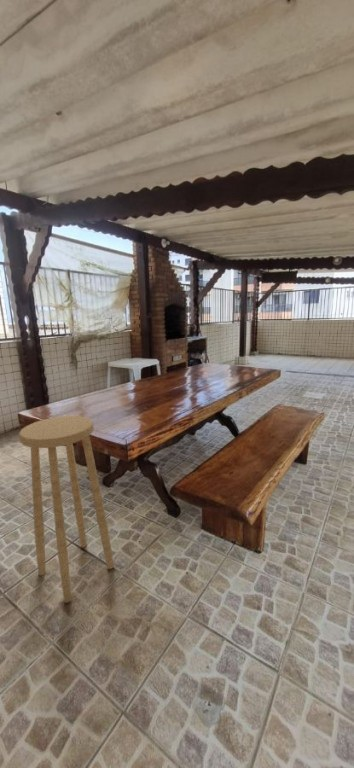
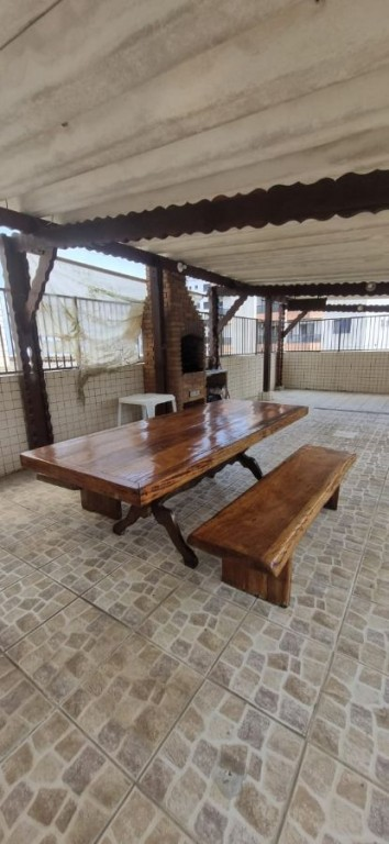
- stool [18,415,115,604]
